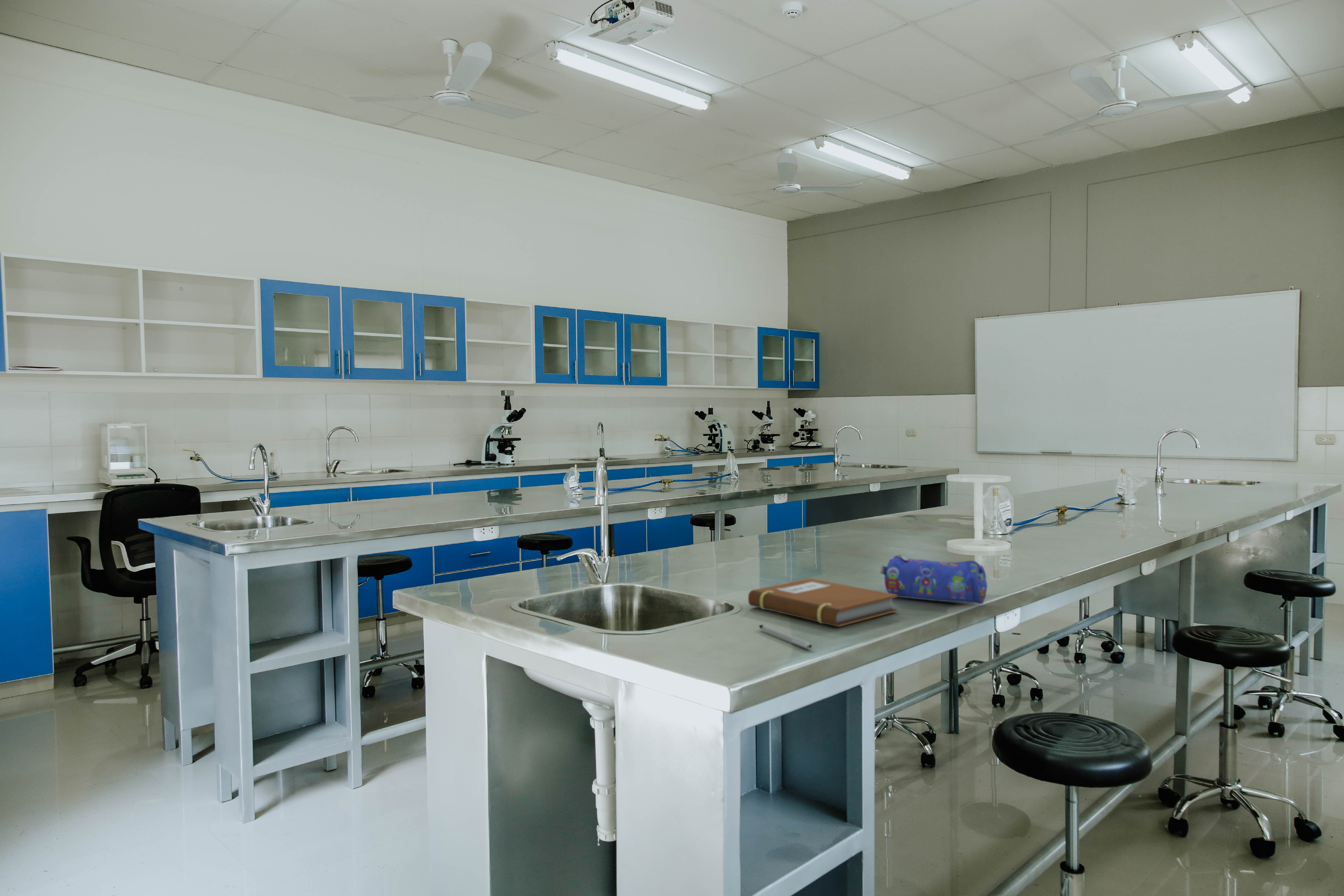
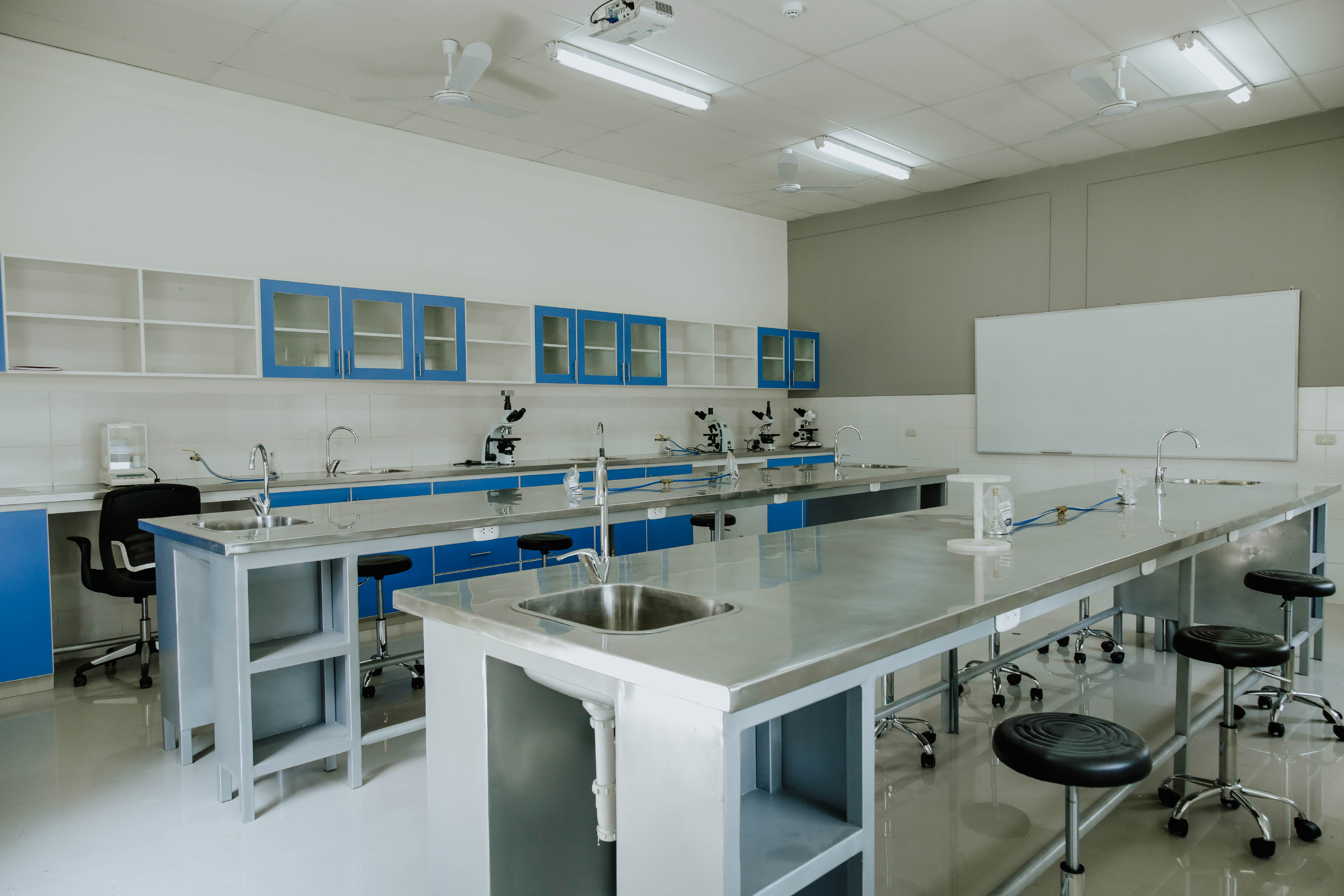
- notebook [748,578,898,627]
- pencil case [880,554,988,605]
- pen [758,624,813,649]
